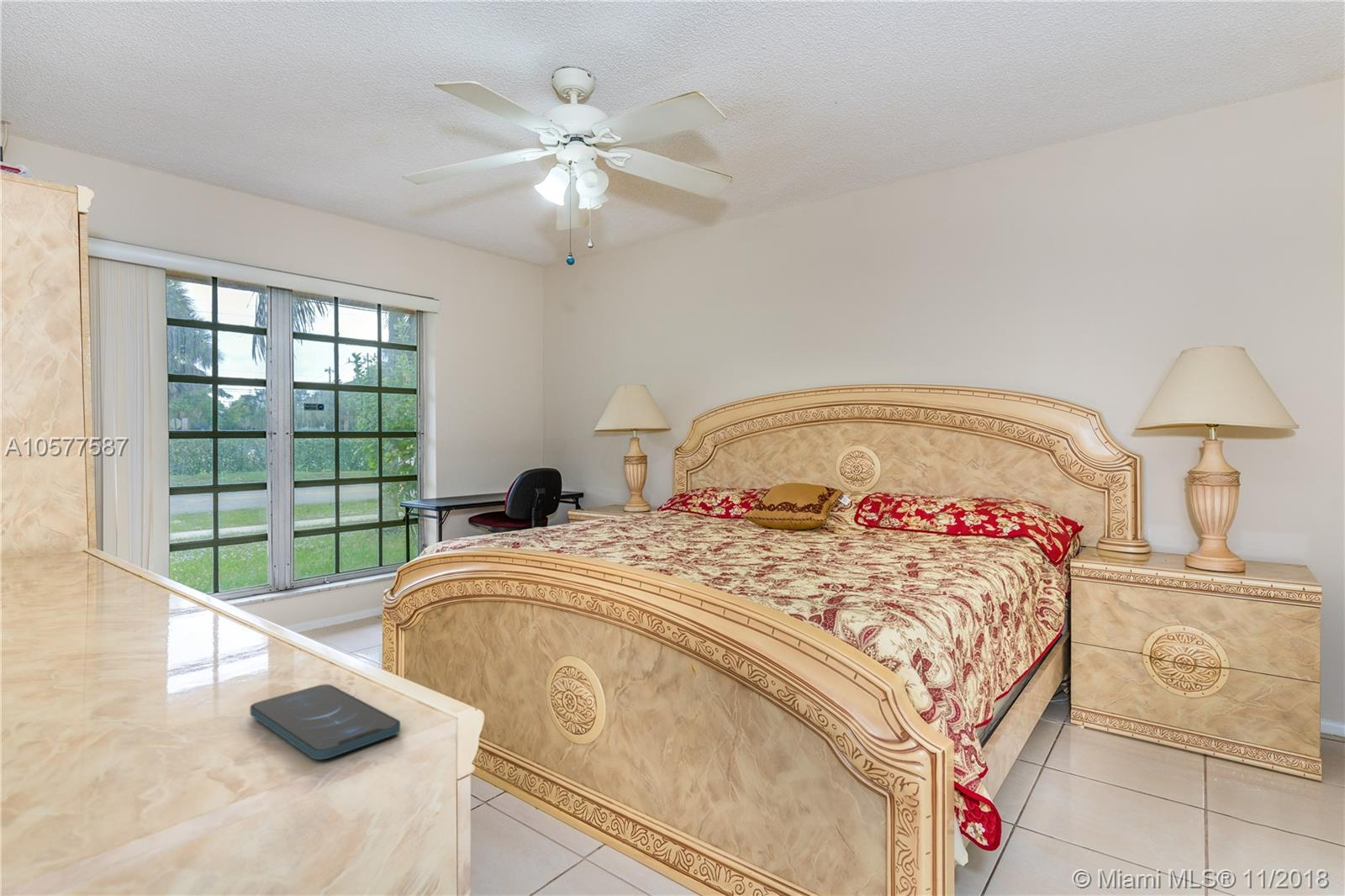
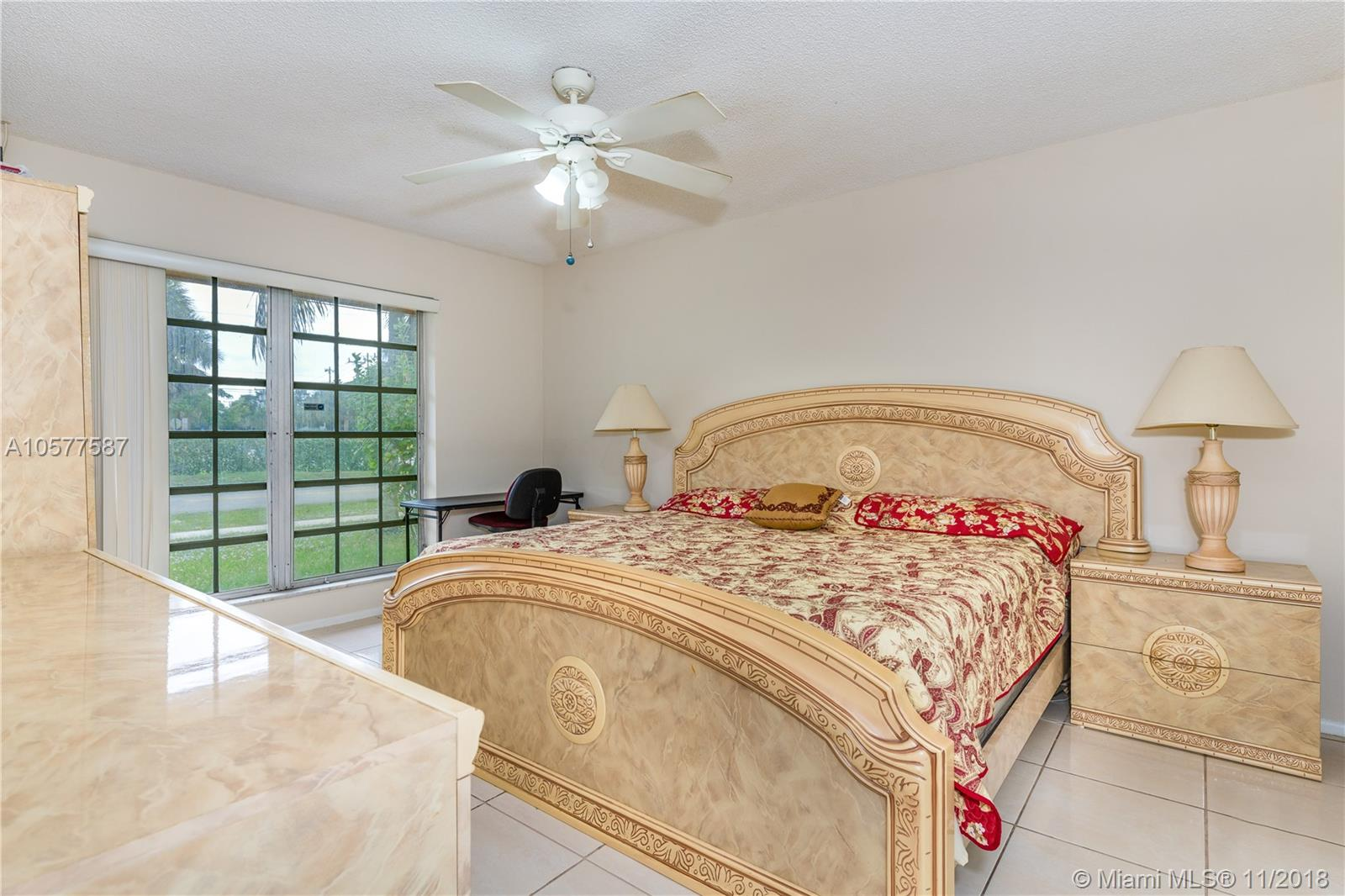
- smartphone [249,683,401,761]
